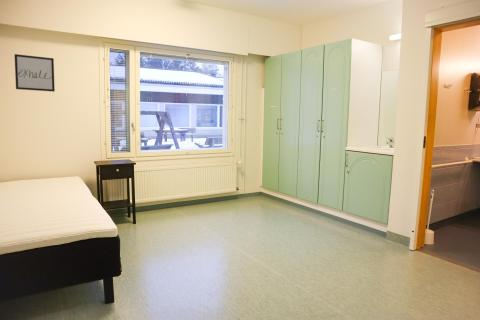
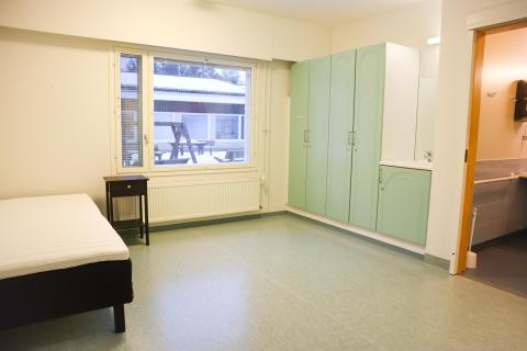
- wall art [14,53,56,93]
